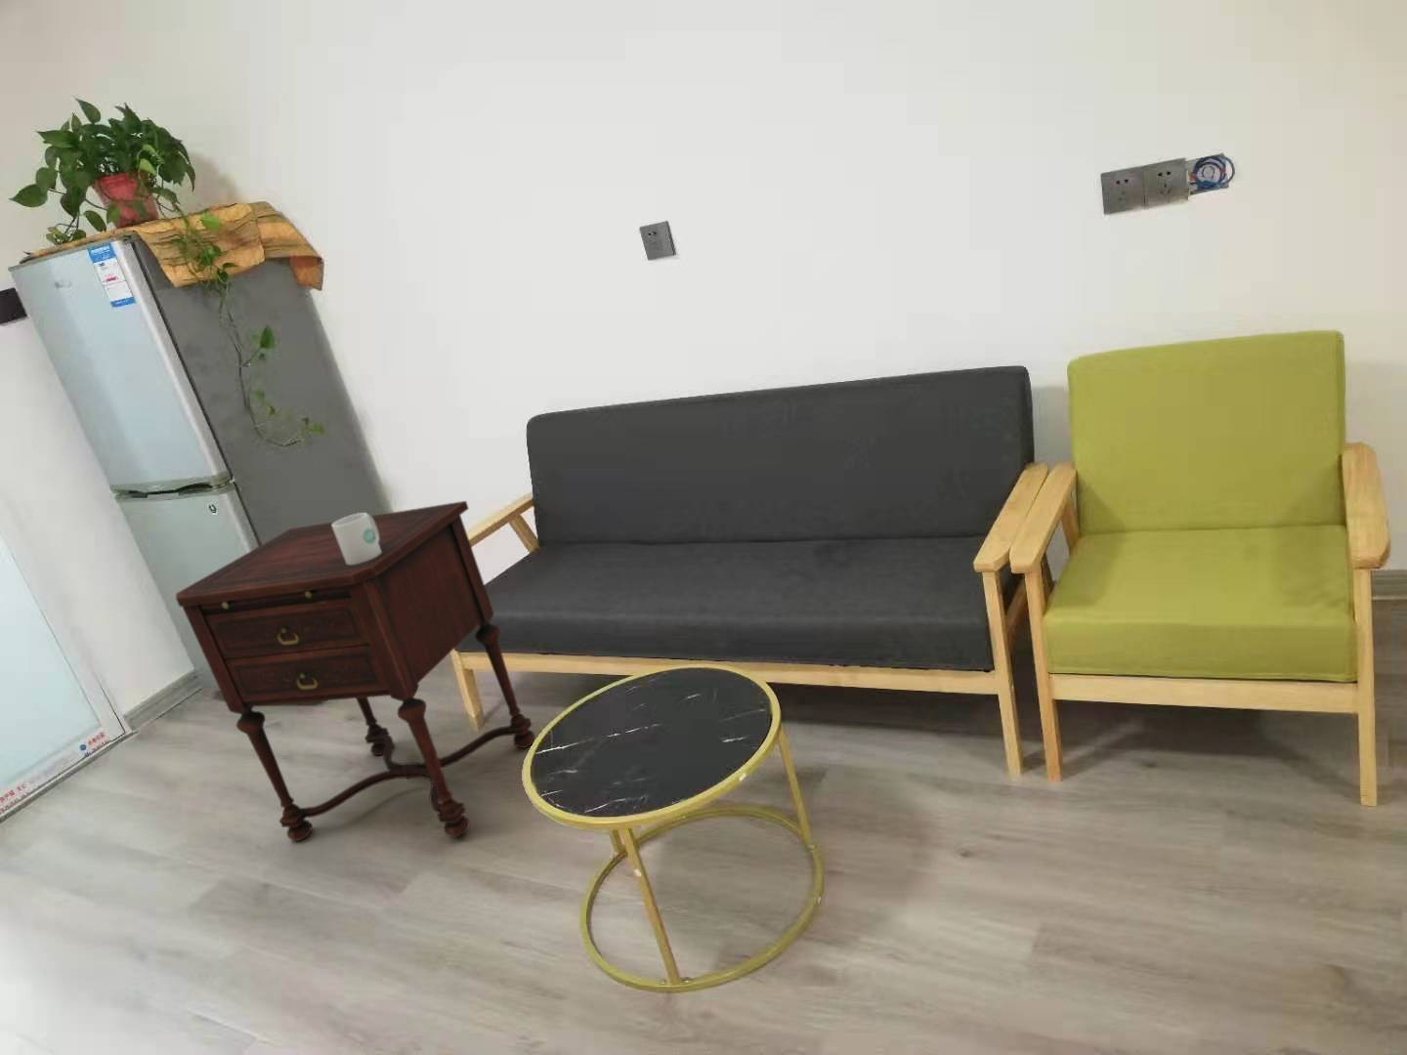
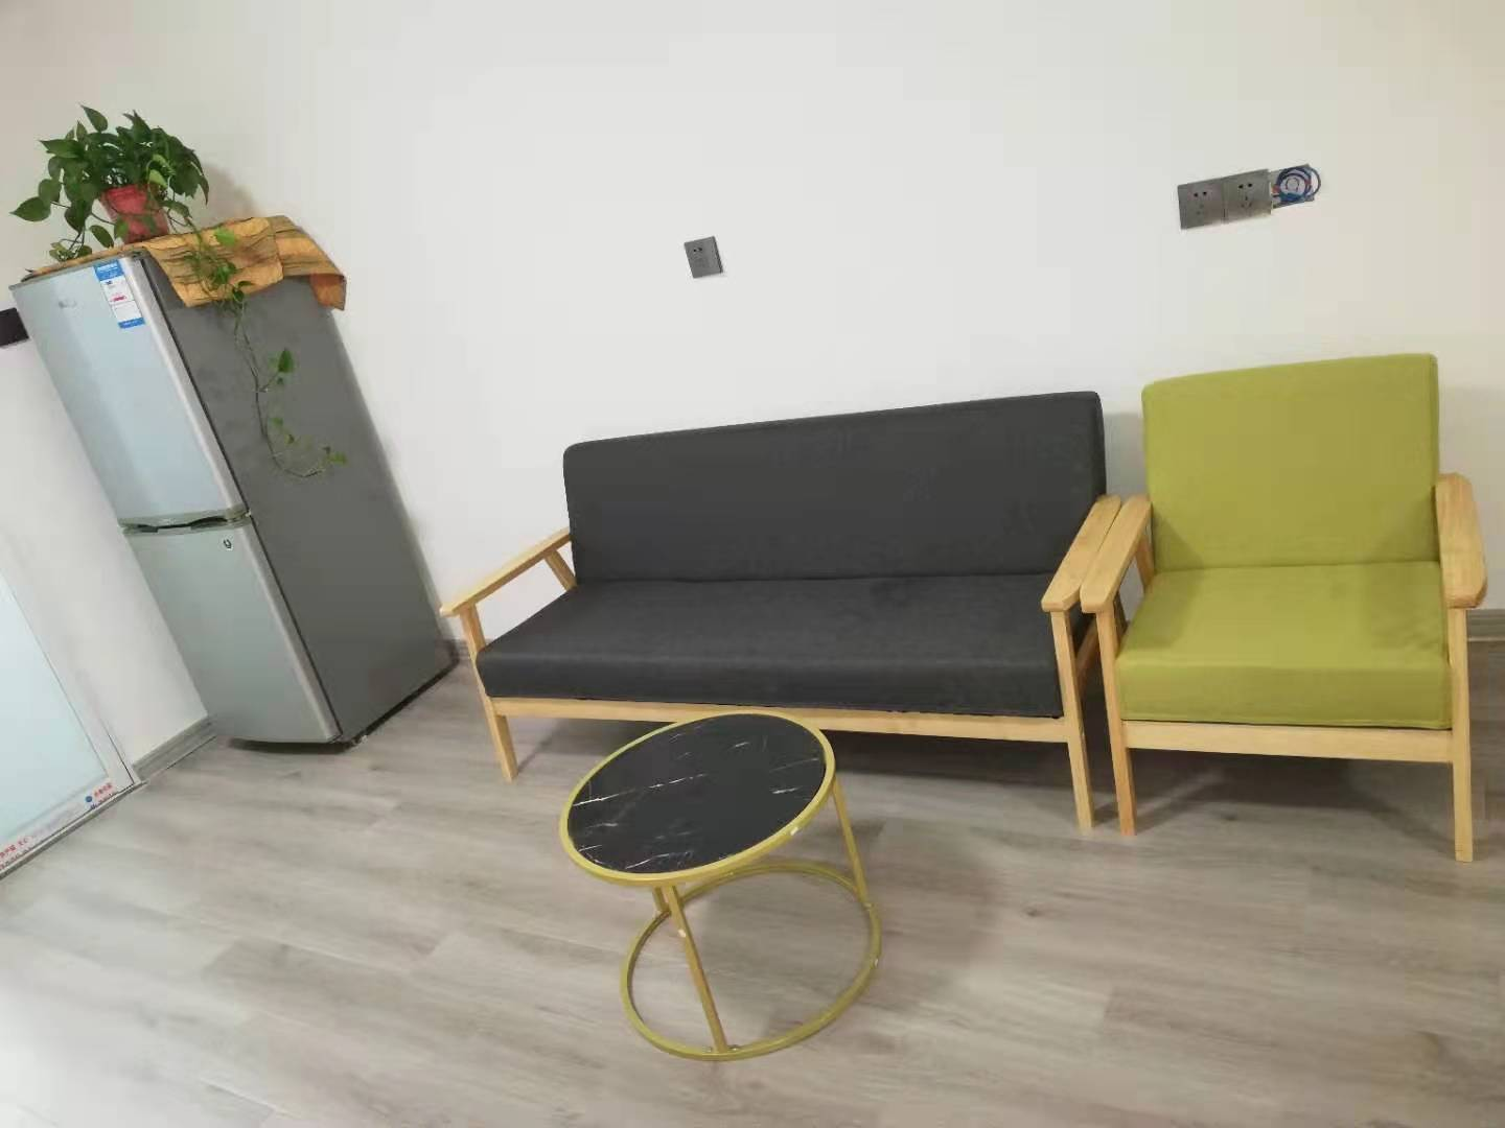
- mug [332,512,381,564]
- side table [175,500,536,842]
